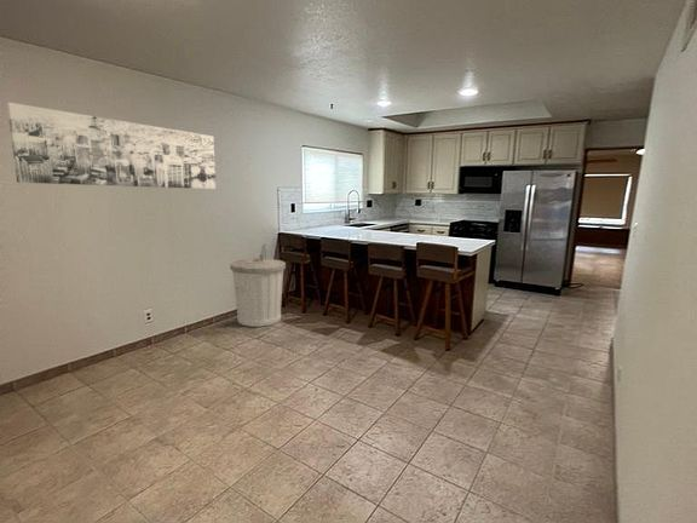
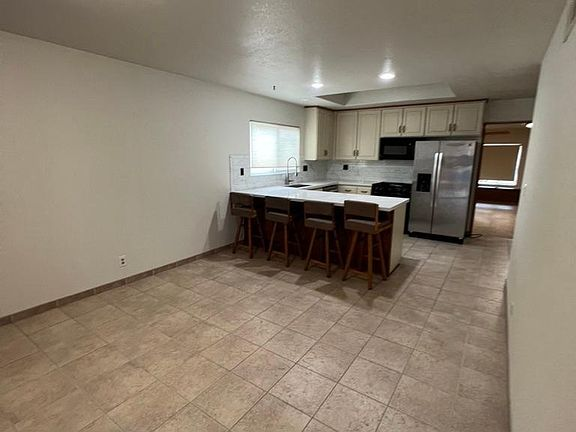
- wall art [6,102,217,190]
- trash can [229,255,287,328]
